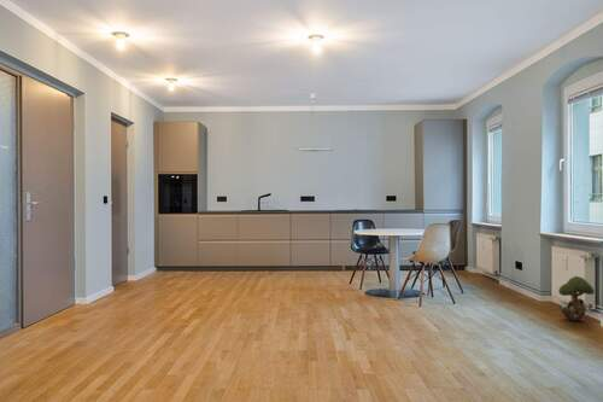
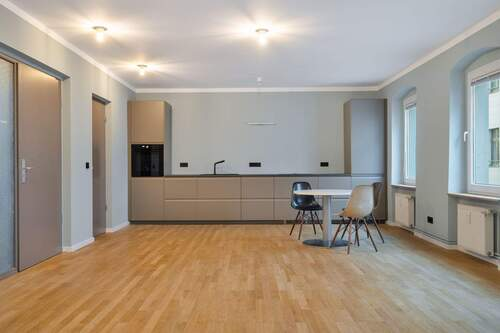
- decorative tree [555,275,596,322]
